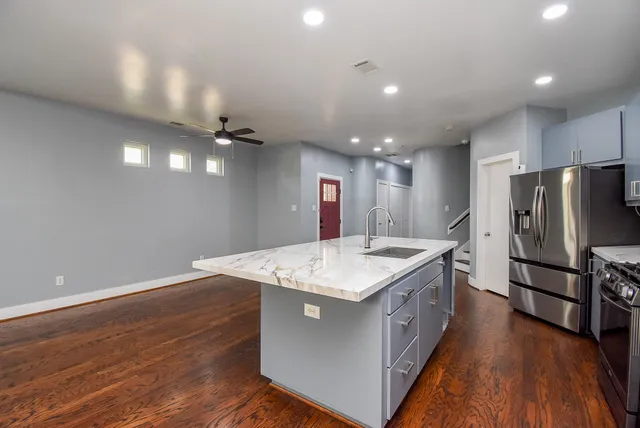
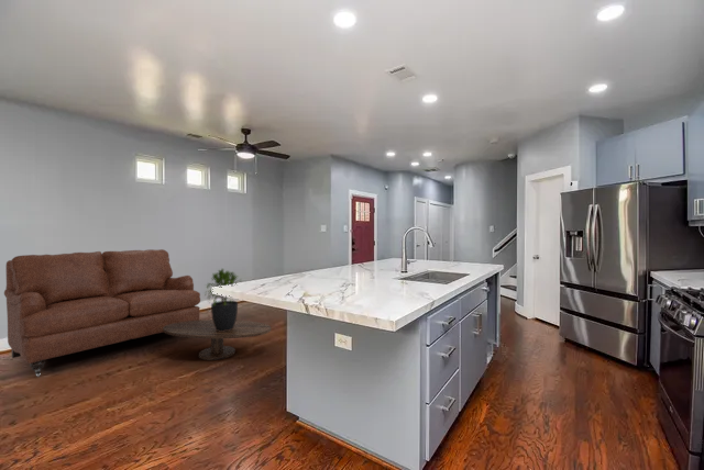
+ coffee table [163,318,272,361]
+ potted plant [204,267,243,332]
+ sofa [3,248,201,378]
